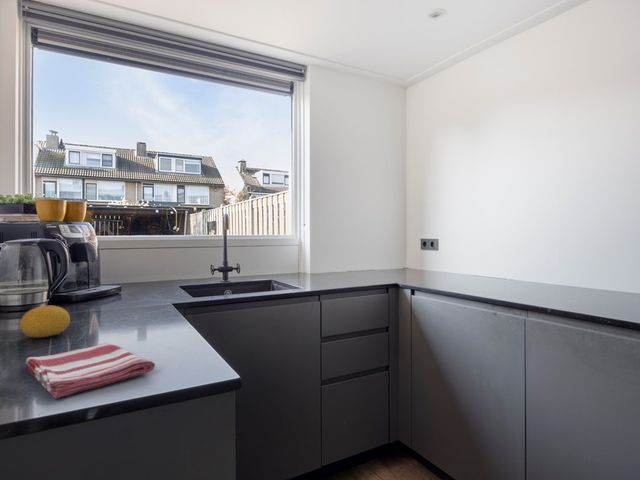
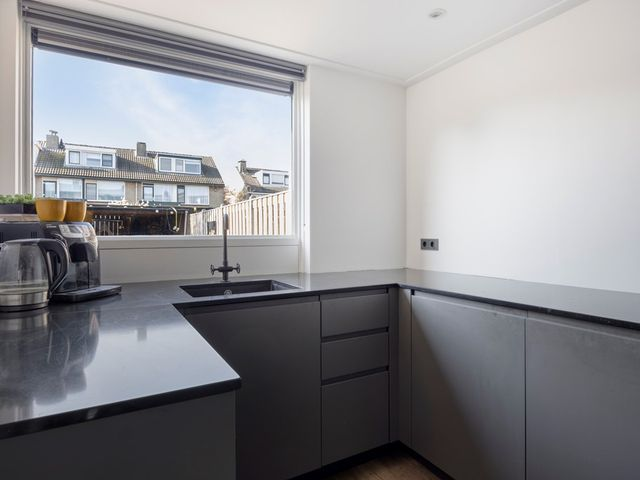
- dish towel [24,342,156,400]
- fruit [19,305,71,339]
